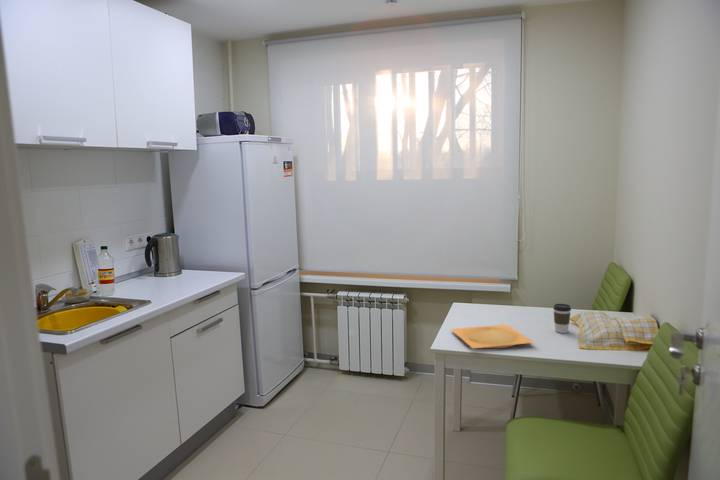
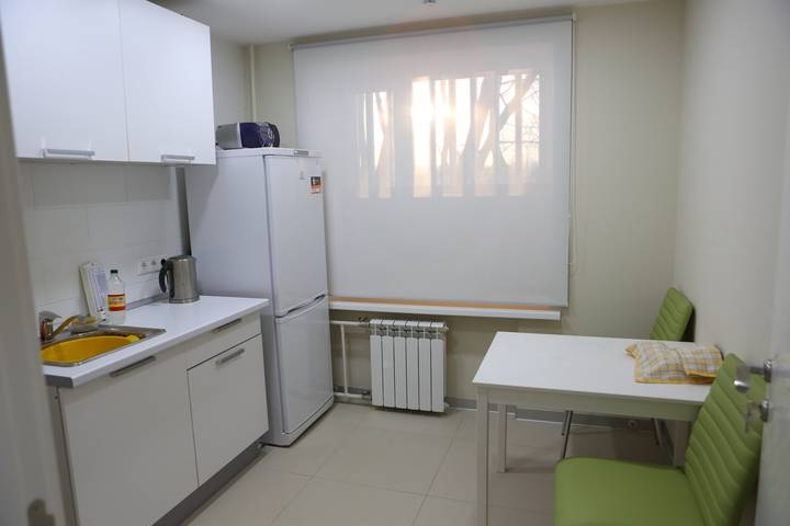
- plate [449,323,534,349]
- coffee cup [552,303,572,334]
